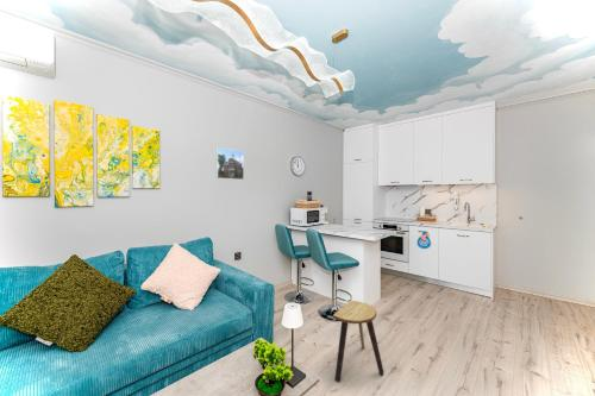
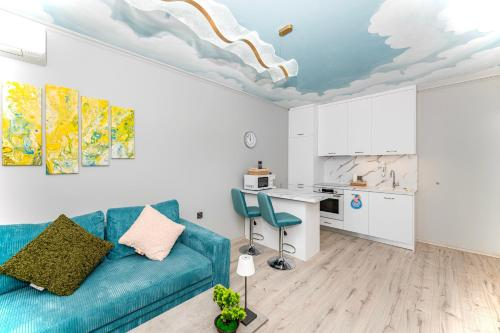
- stool [332,300,384,383]
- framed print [215,146,245,181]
